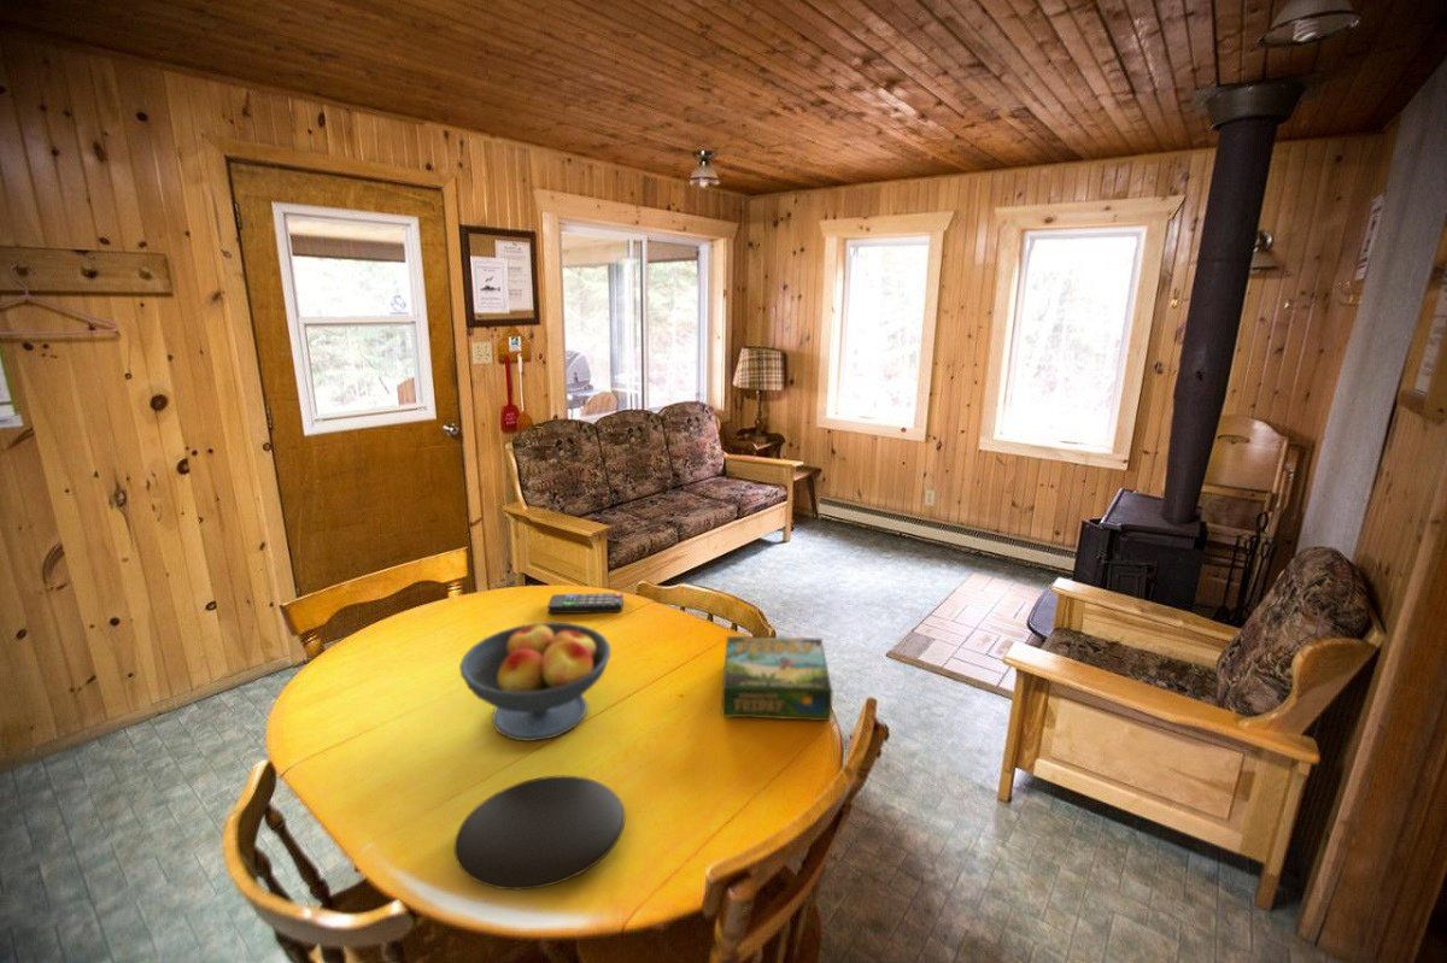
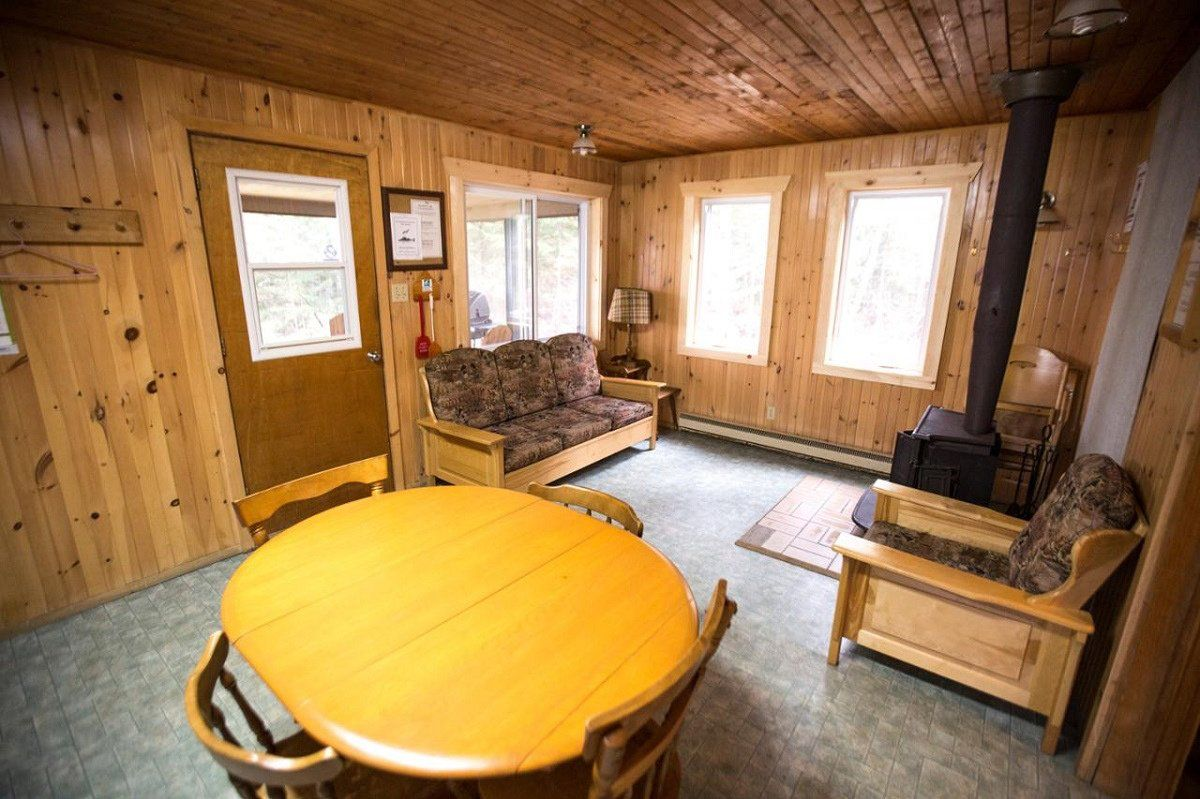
- fruit bowl [458,621,611,742]
- remote control [547,592,625,615]
- board game [721,635,834,722]
- plate [453,775,627,891]
